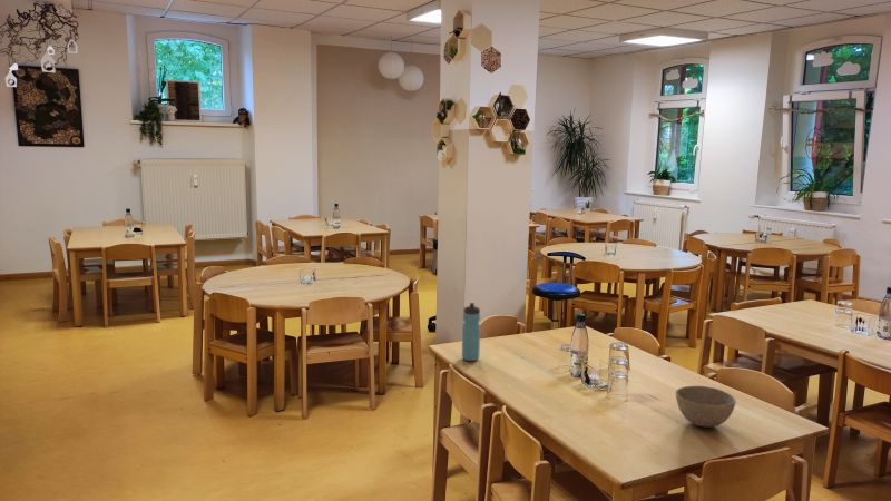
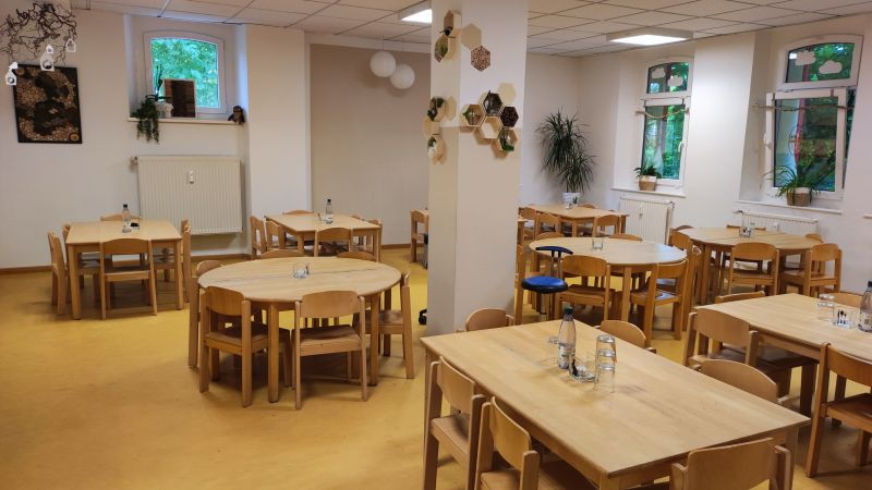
- bowl [675,385,737,429]
- water bottle [461,302,481,362]
